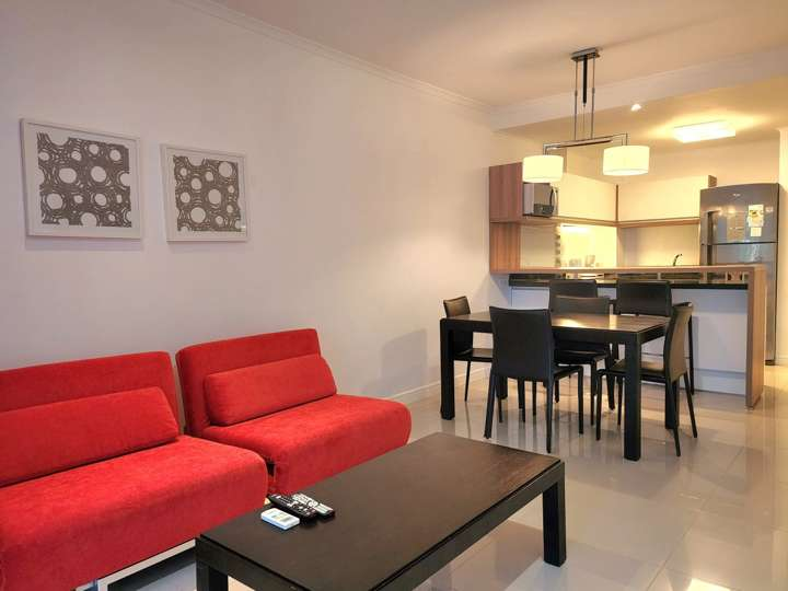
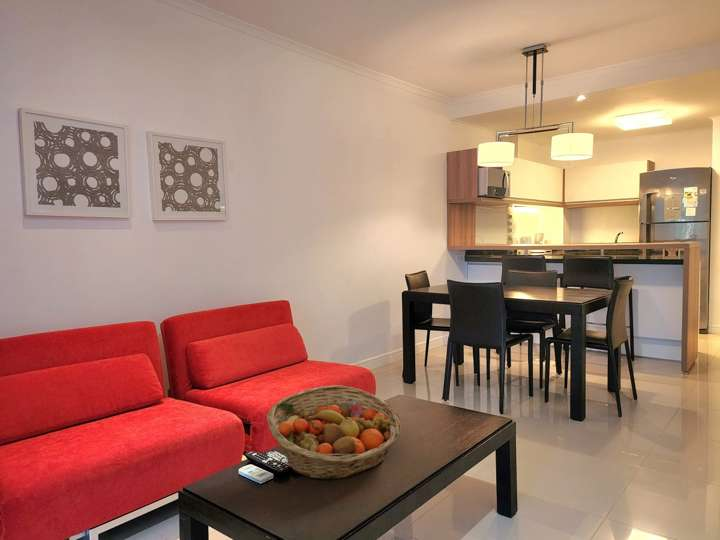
+ fruit basket [266,384,403,481]
